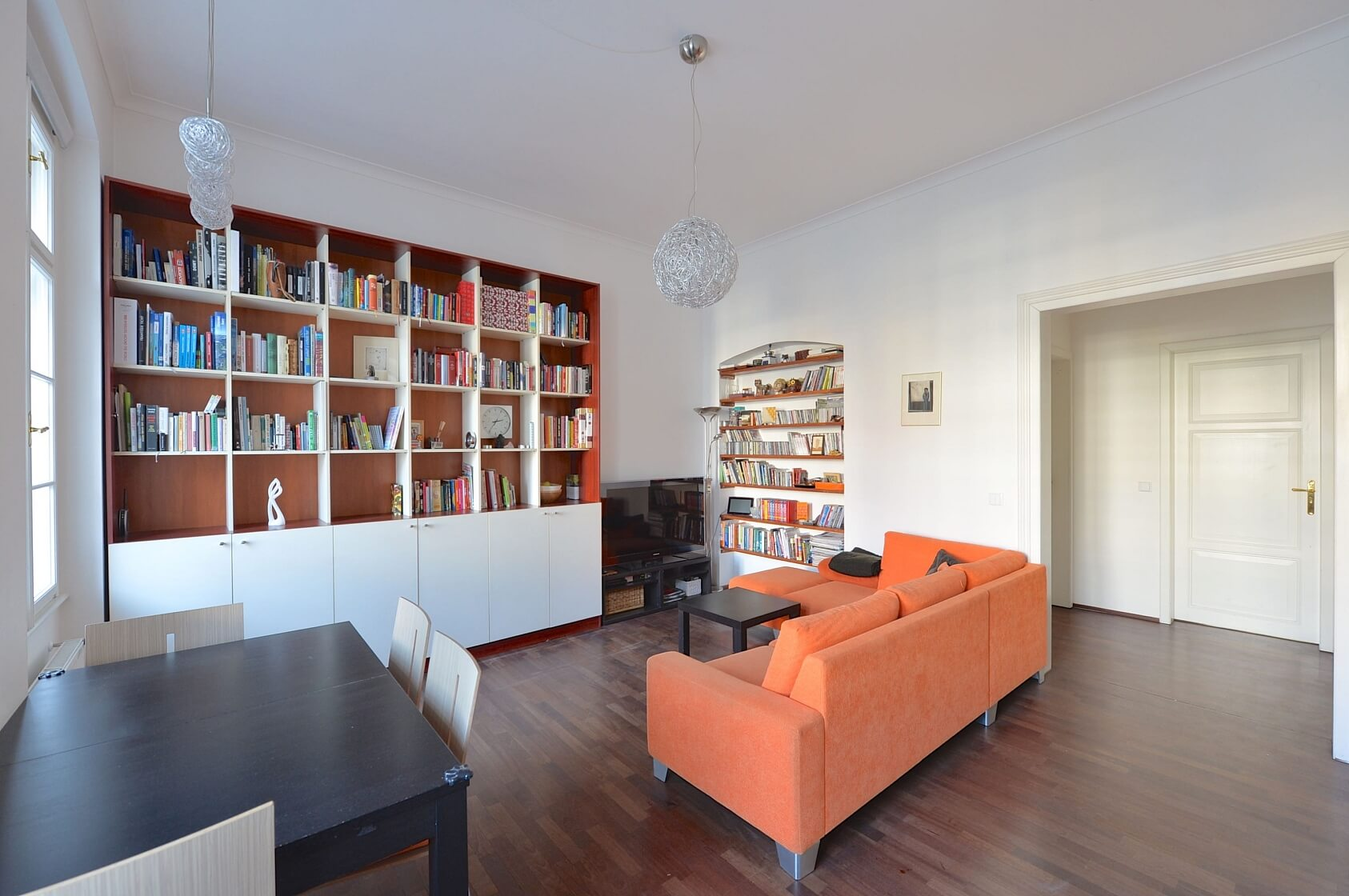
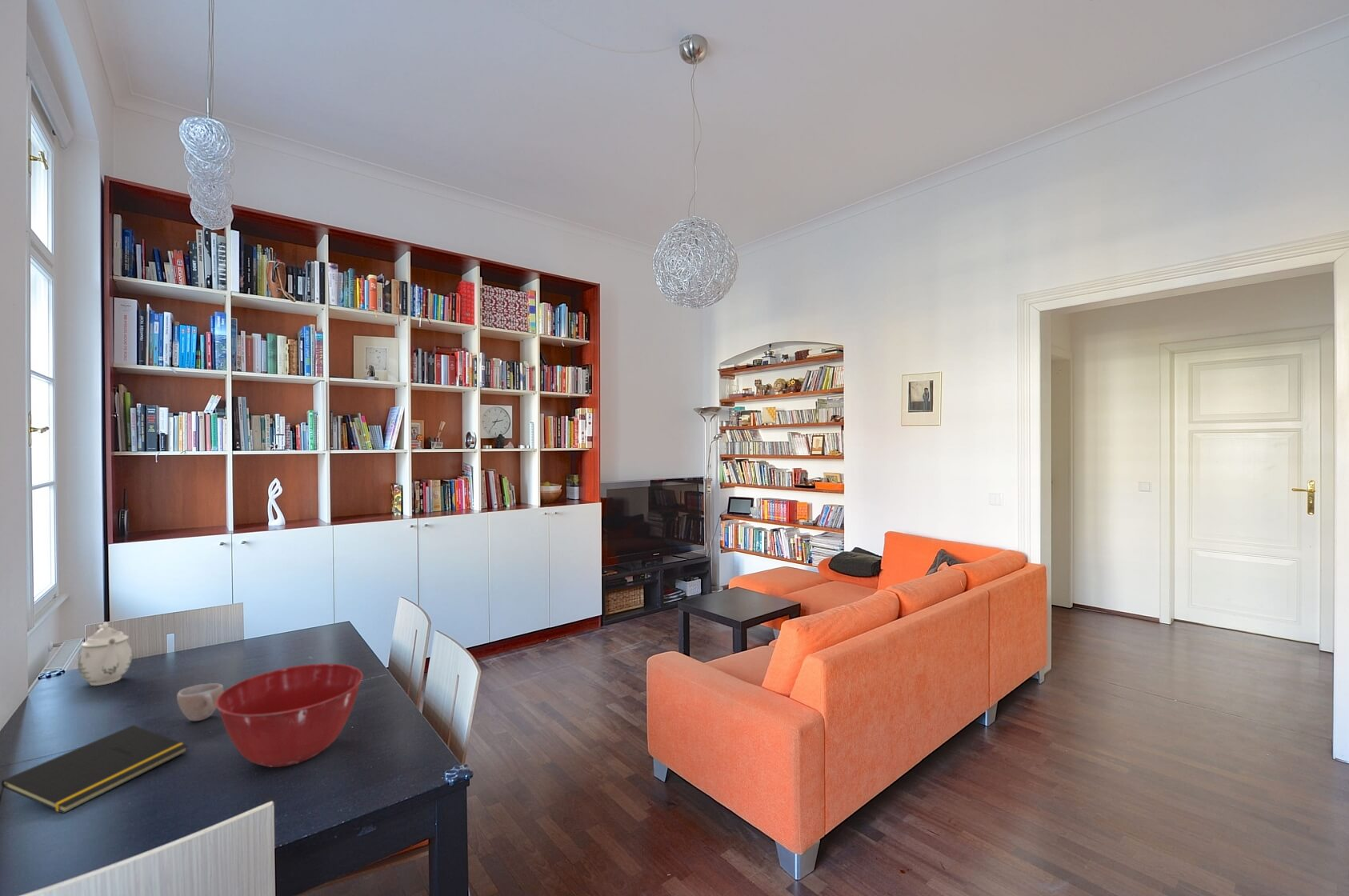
+ notepad [0,724,189,814]
+ cup [176,682,224,722]
+ mixing bowl [216,662,364,768]
+ teapot [77,621,133,686]
